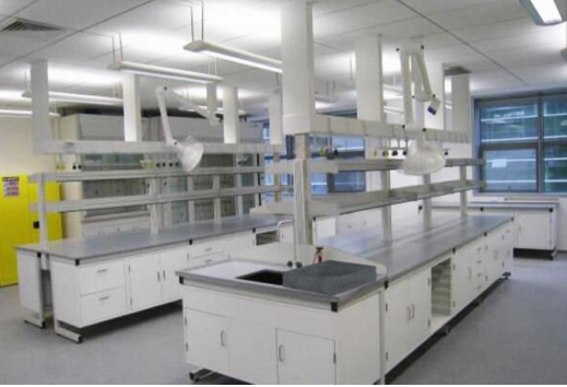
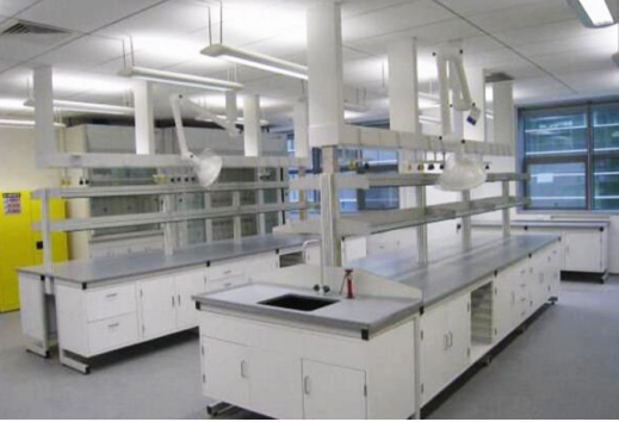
- storage tray [282,259,378,297]
